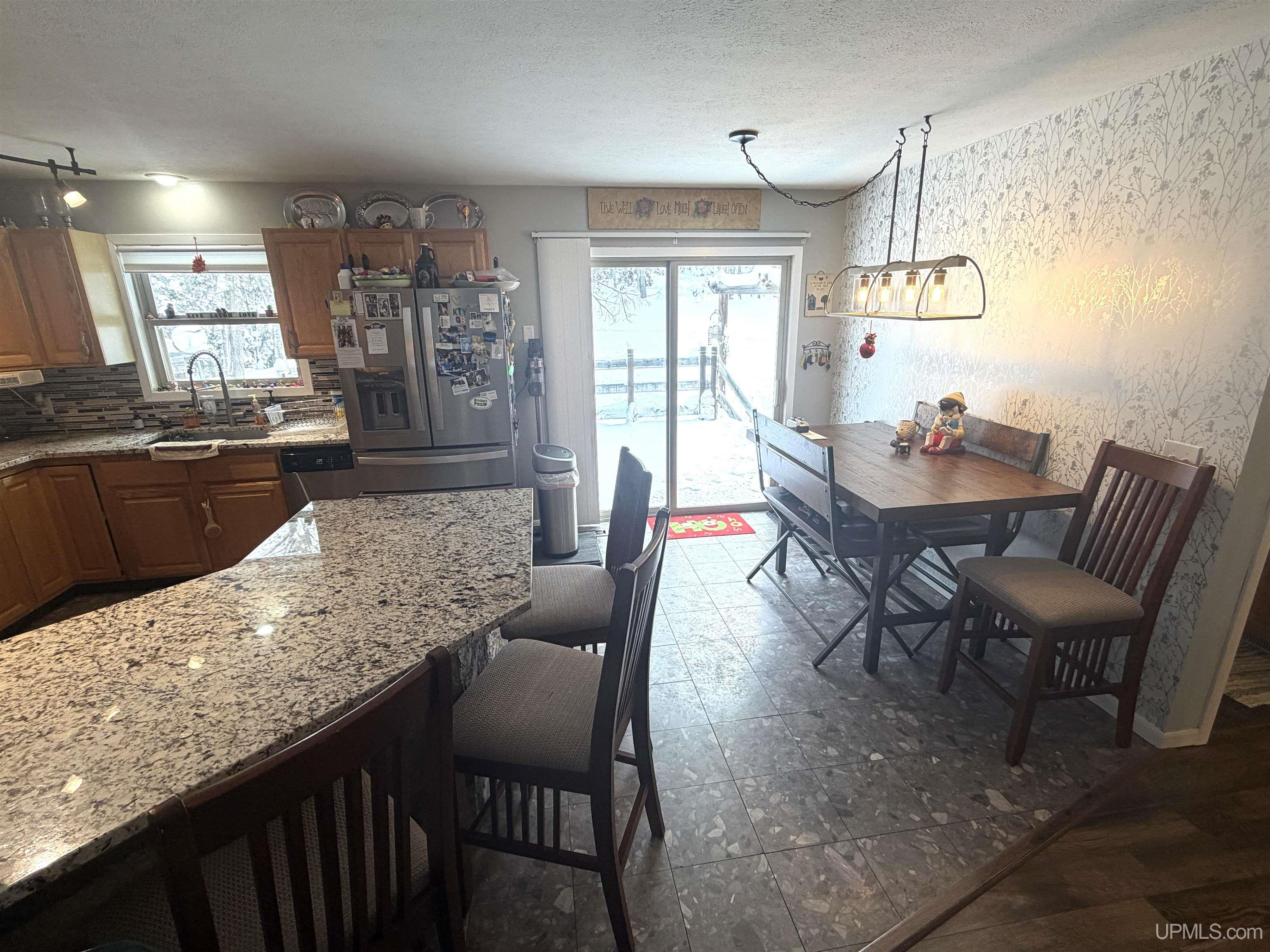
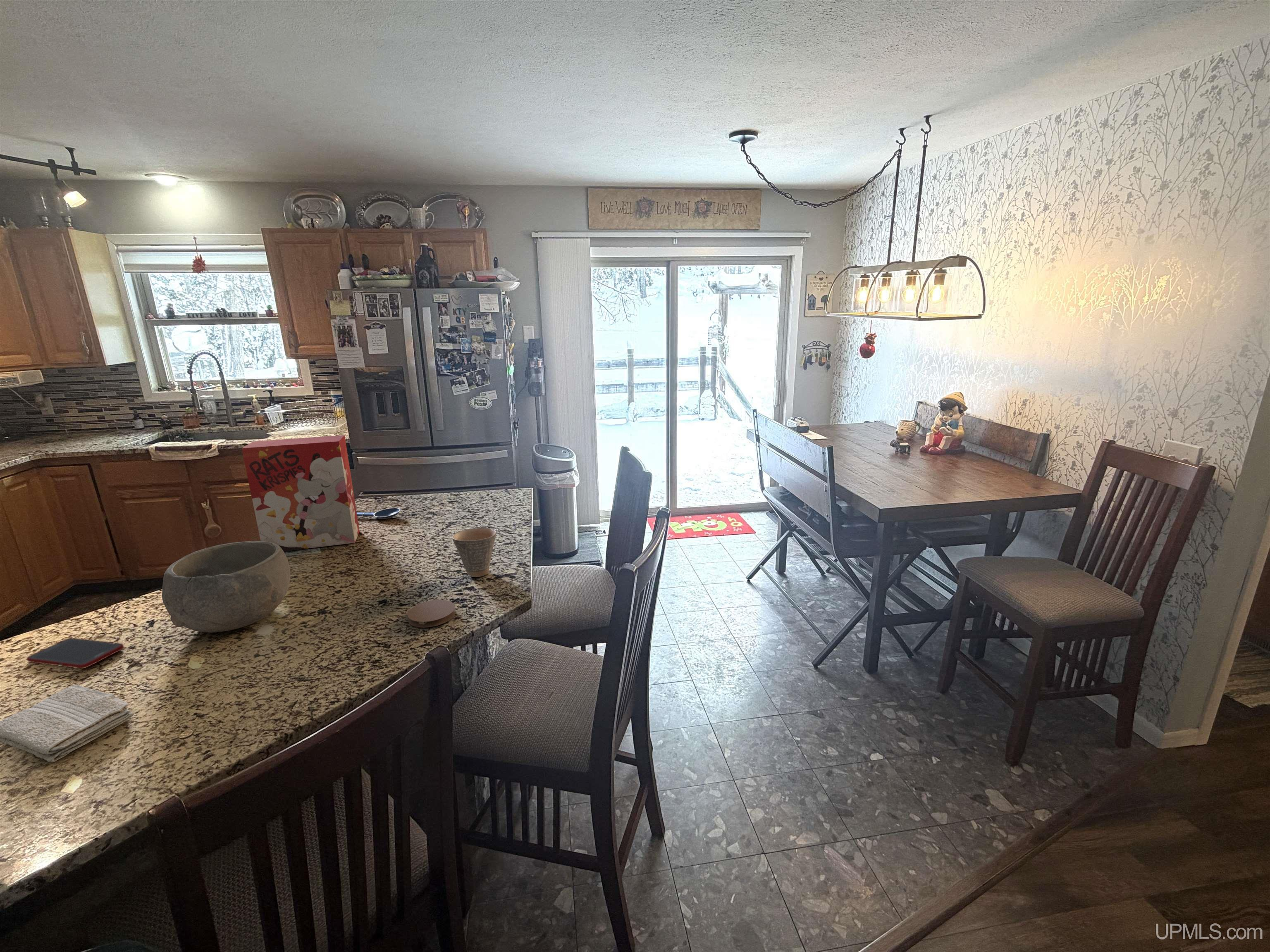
+ washcloth [0,685,134,763]
+ bowl [162,541,291,633]
+ cell phone [26,637,125,669]
+ spoon [357,507,401,519]
+ coaster [407,599,456,628]
+ cereal box [241,435,360,552]
+ cup [452,528,497,578]
